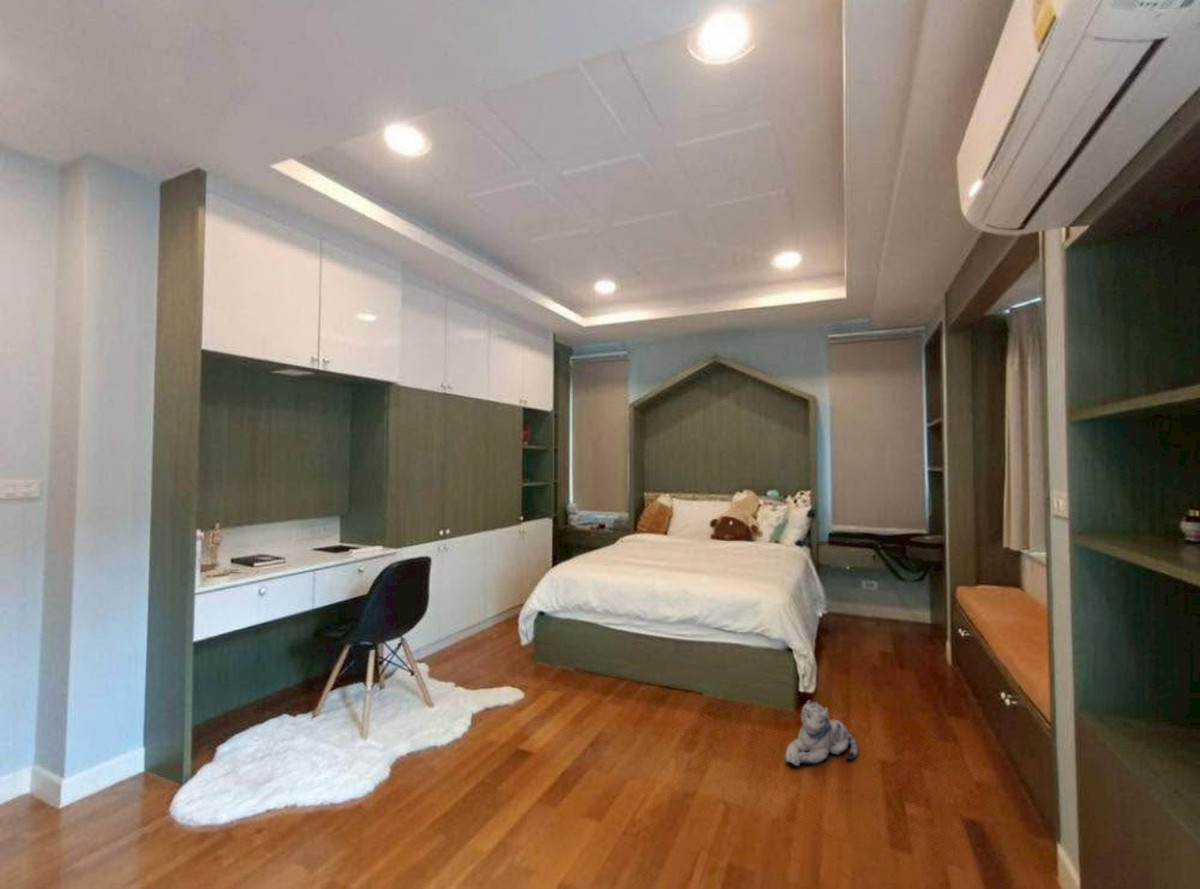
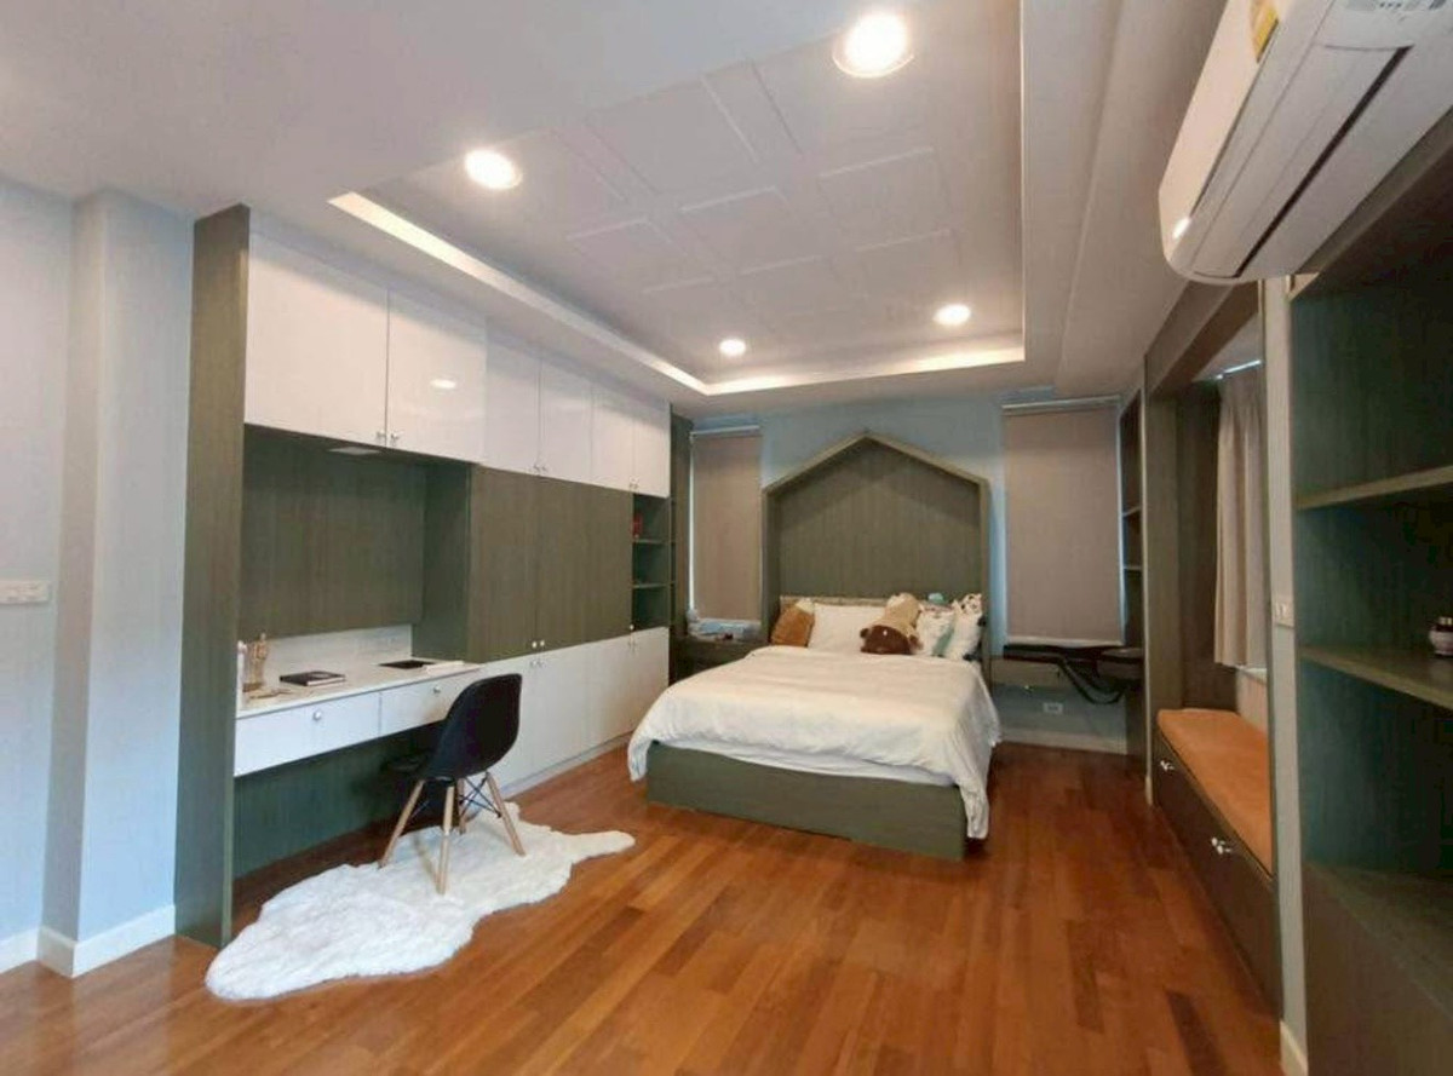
- plush toy [784,699,859,767]
